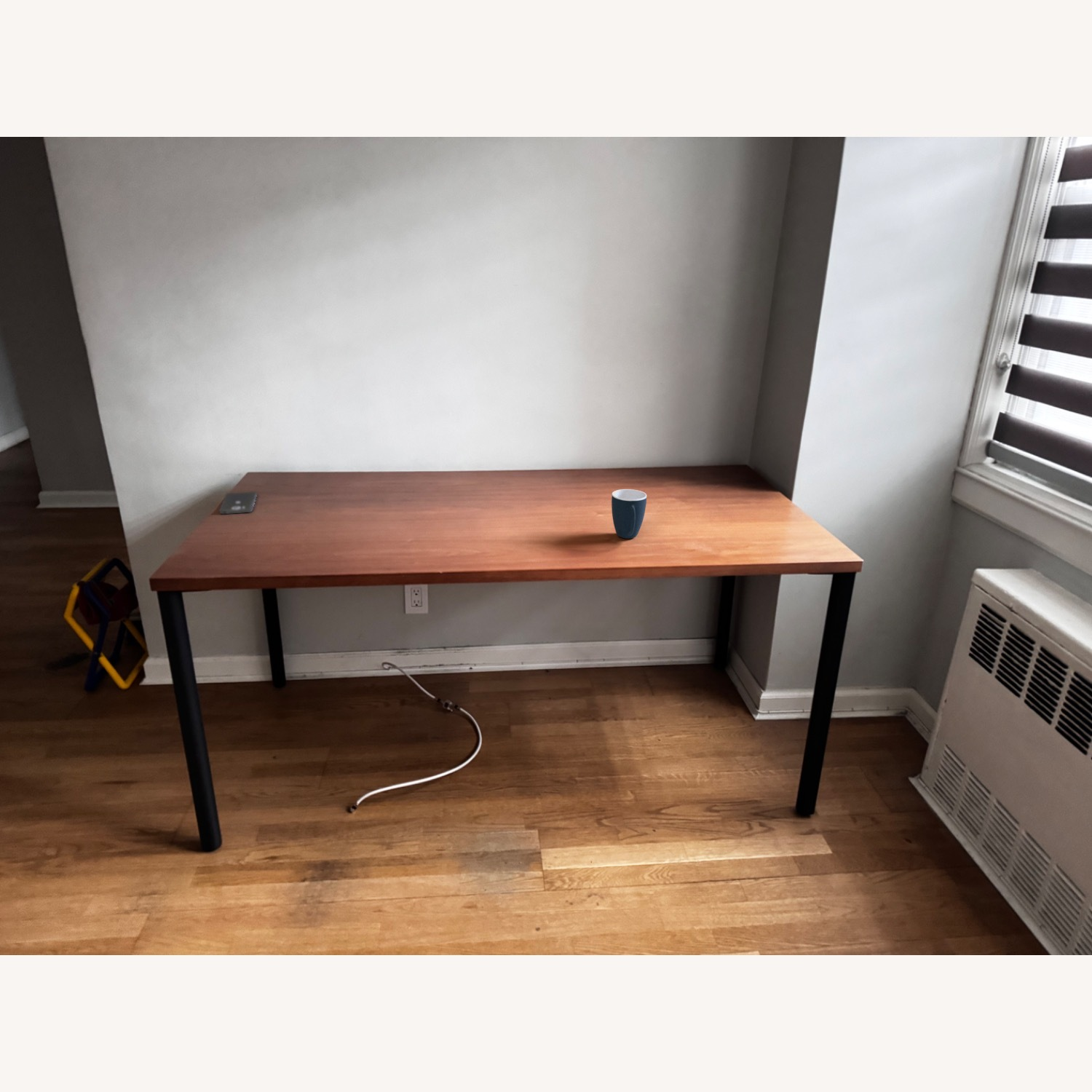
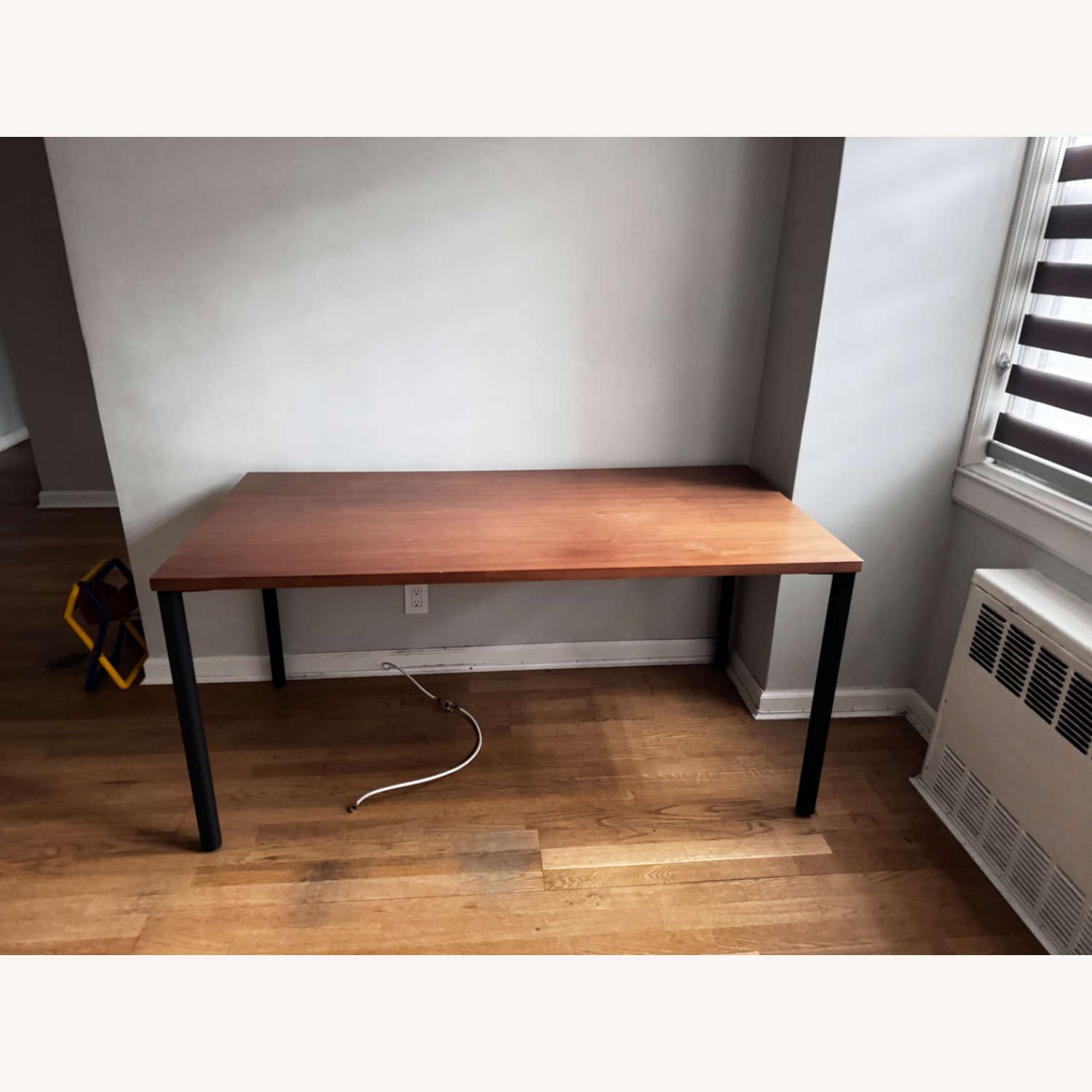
- mug [611,488,647,539]
- smartphone [218,491,258,515]
